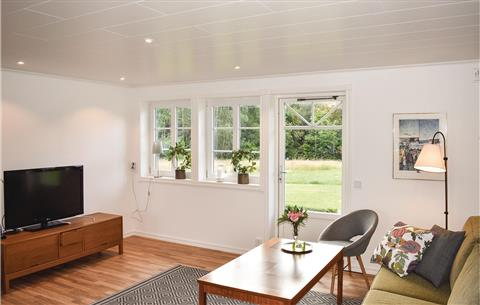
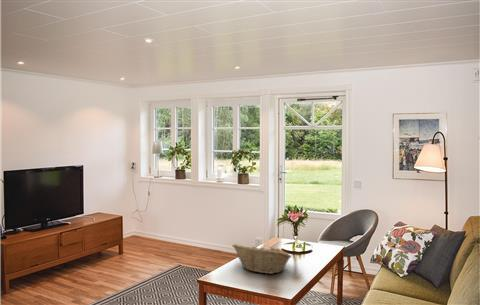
+ fruit basket [231,243,293,275]
